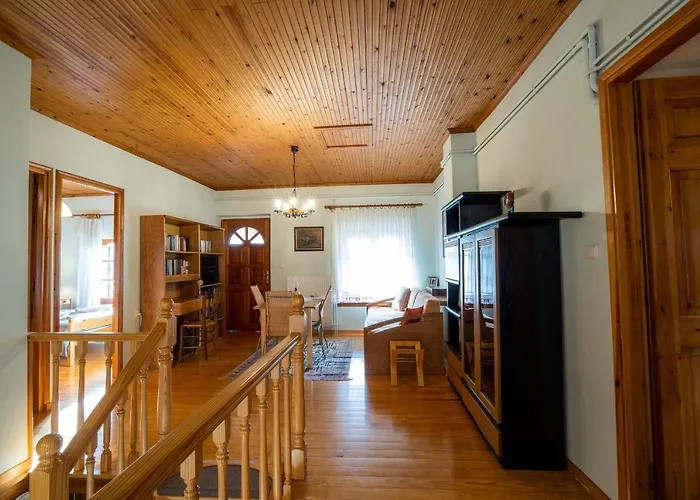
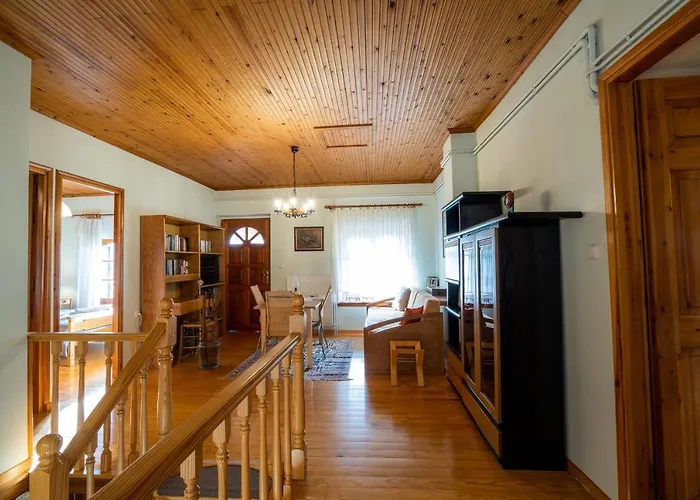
+ waste bin [197,341,221,370]
